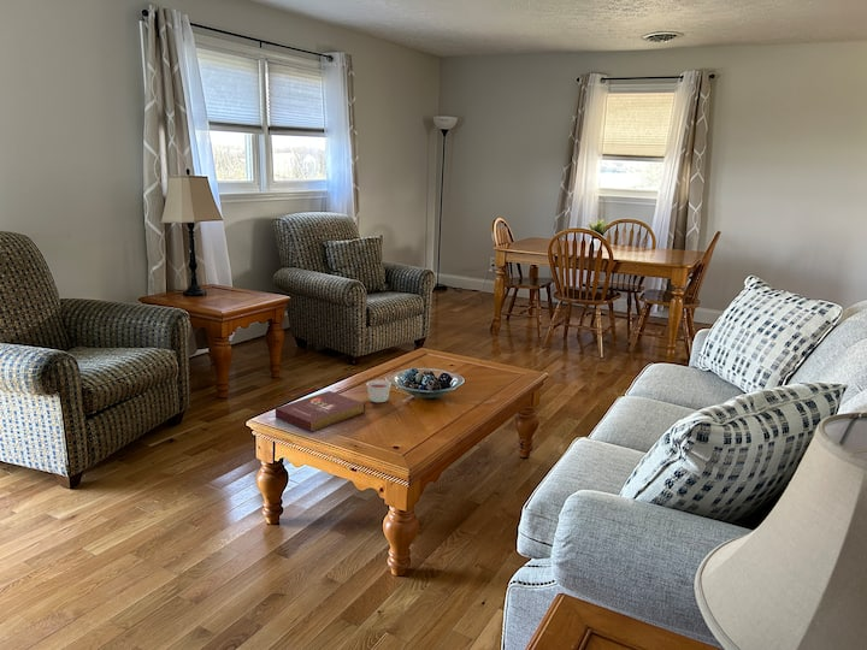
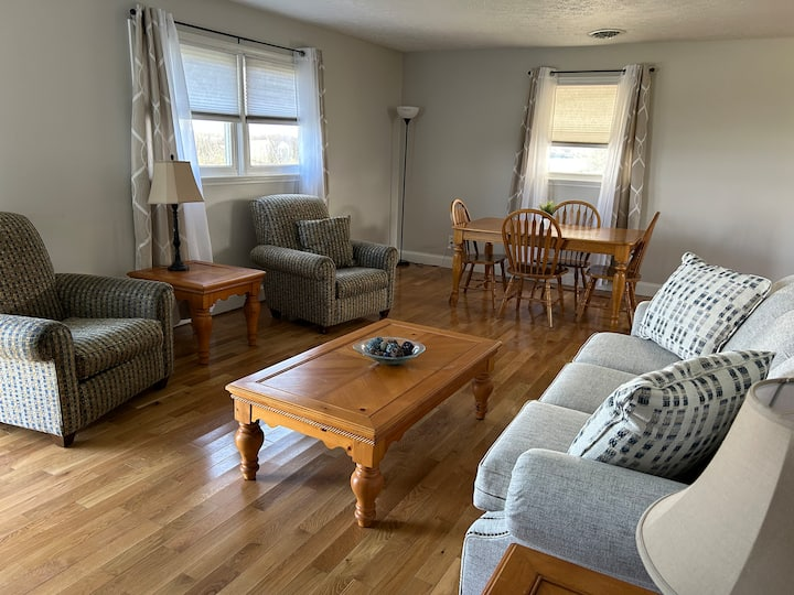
- book [275,390,366,433]
- candle [366,379,391,403]
